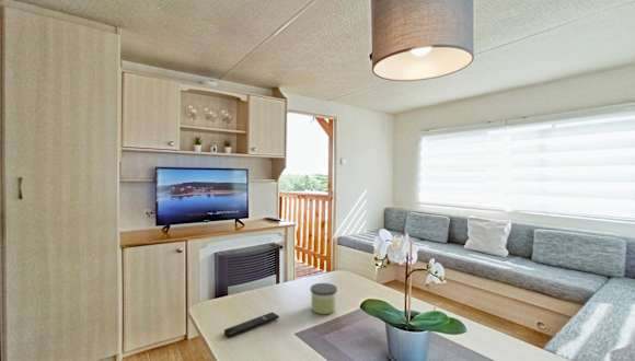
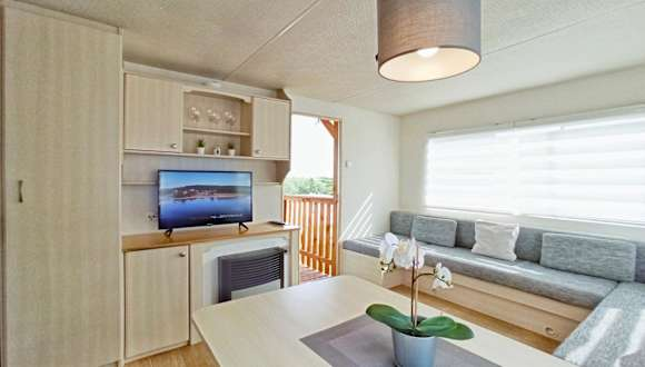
- candle [310,282,338,315]
- remote control [223,311,280,338]
